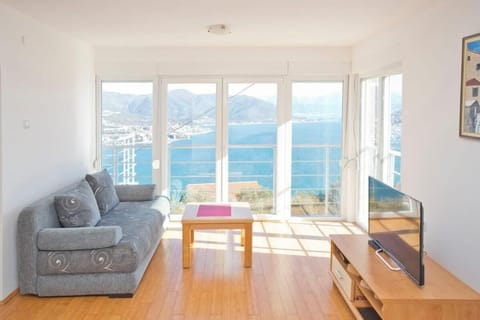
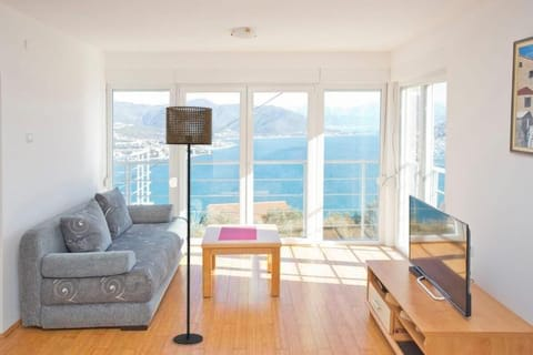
+ floor lamp [164,105,213,346]
